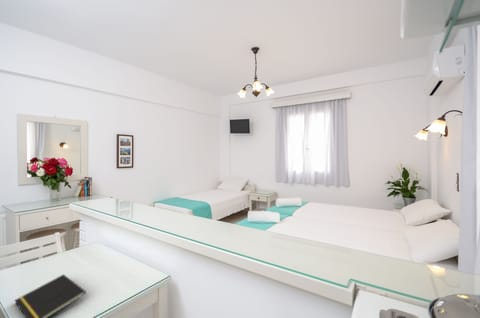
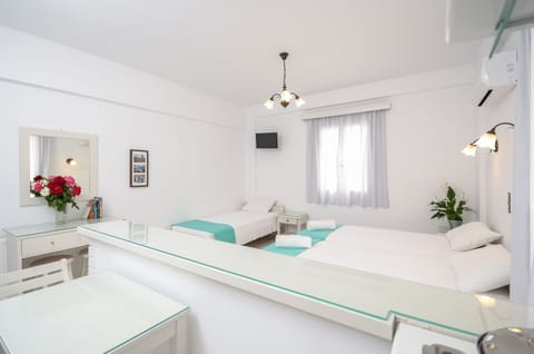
- notepad [14,273,87,318]
